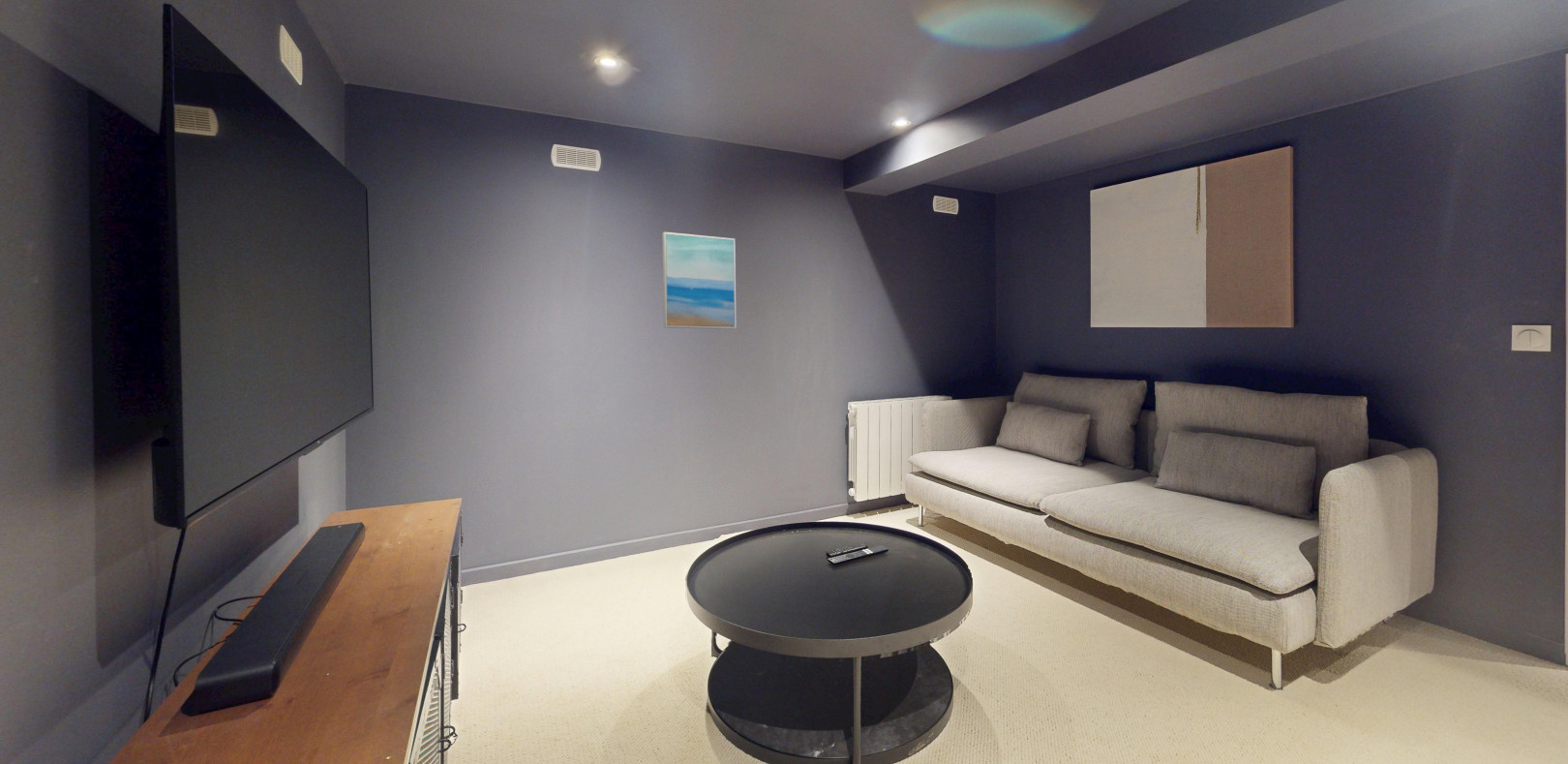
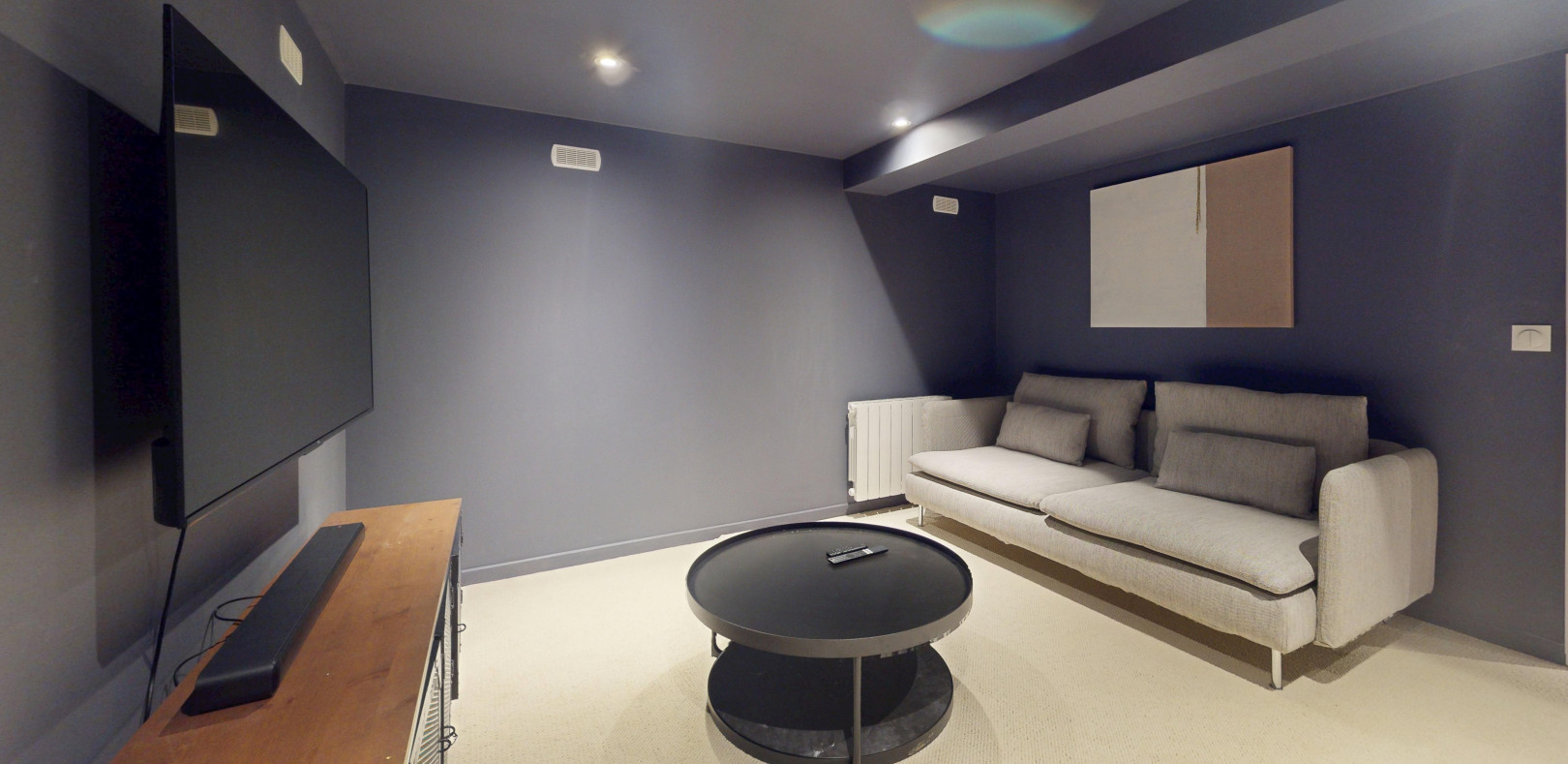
- wall art [661,231,738,330]
